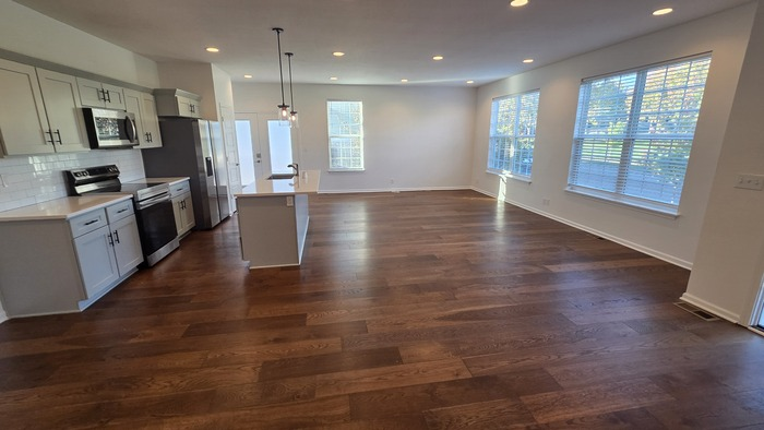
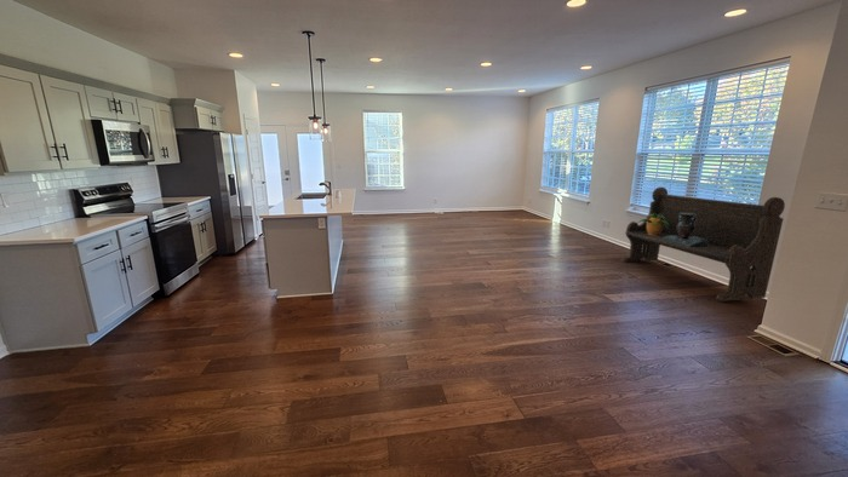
+ decorative urn [663,213,709,247]
+ potted plant [637,213,669,235]
+ bench [620,185,786,303]
